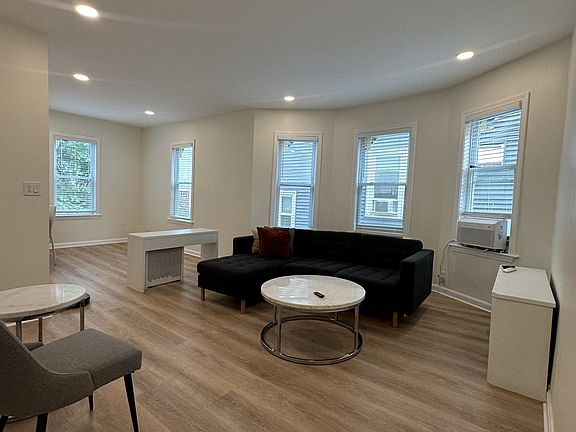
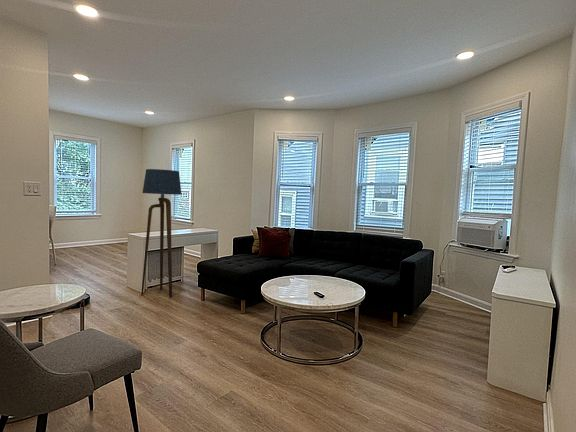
+ floor lamp [140,168,183,298]
